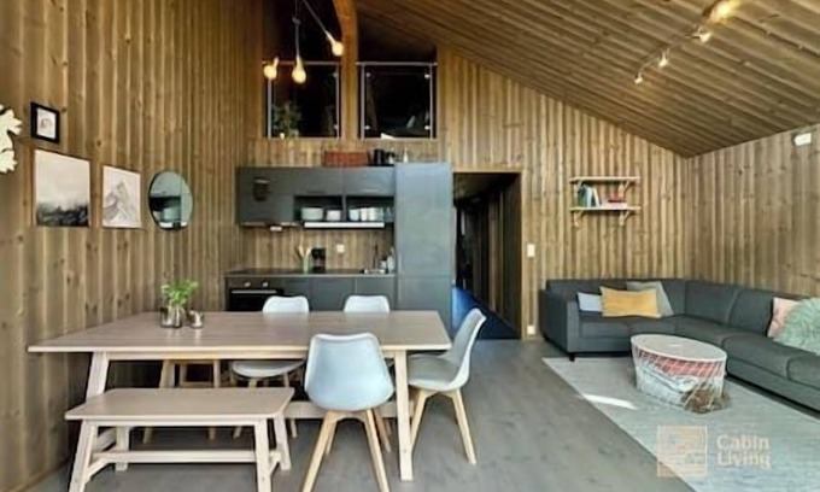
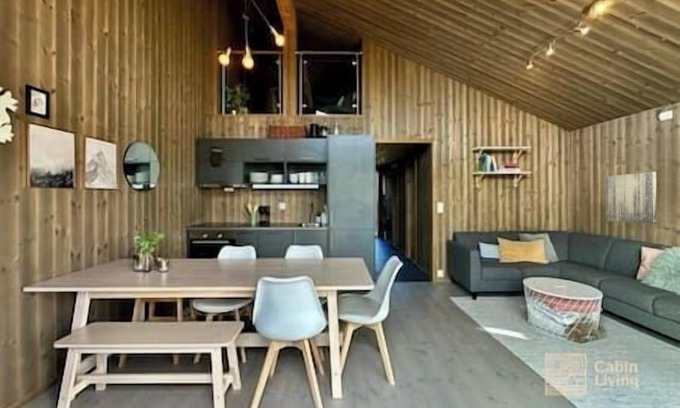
+ wall art [605,171,658,225]
